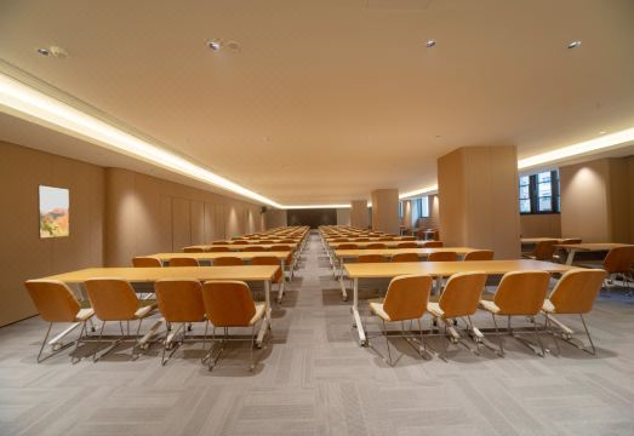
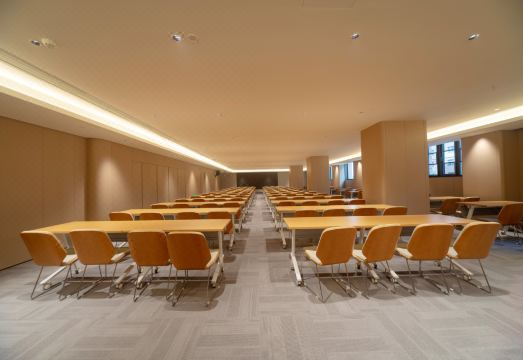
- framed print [36,184,70,240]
